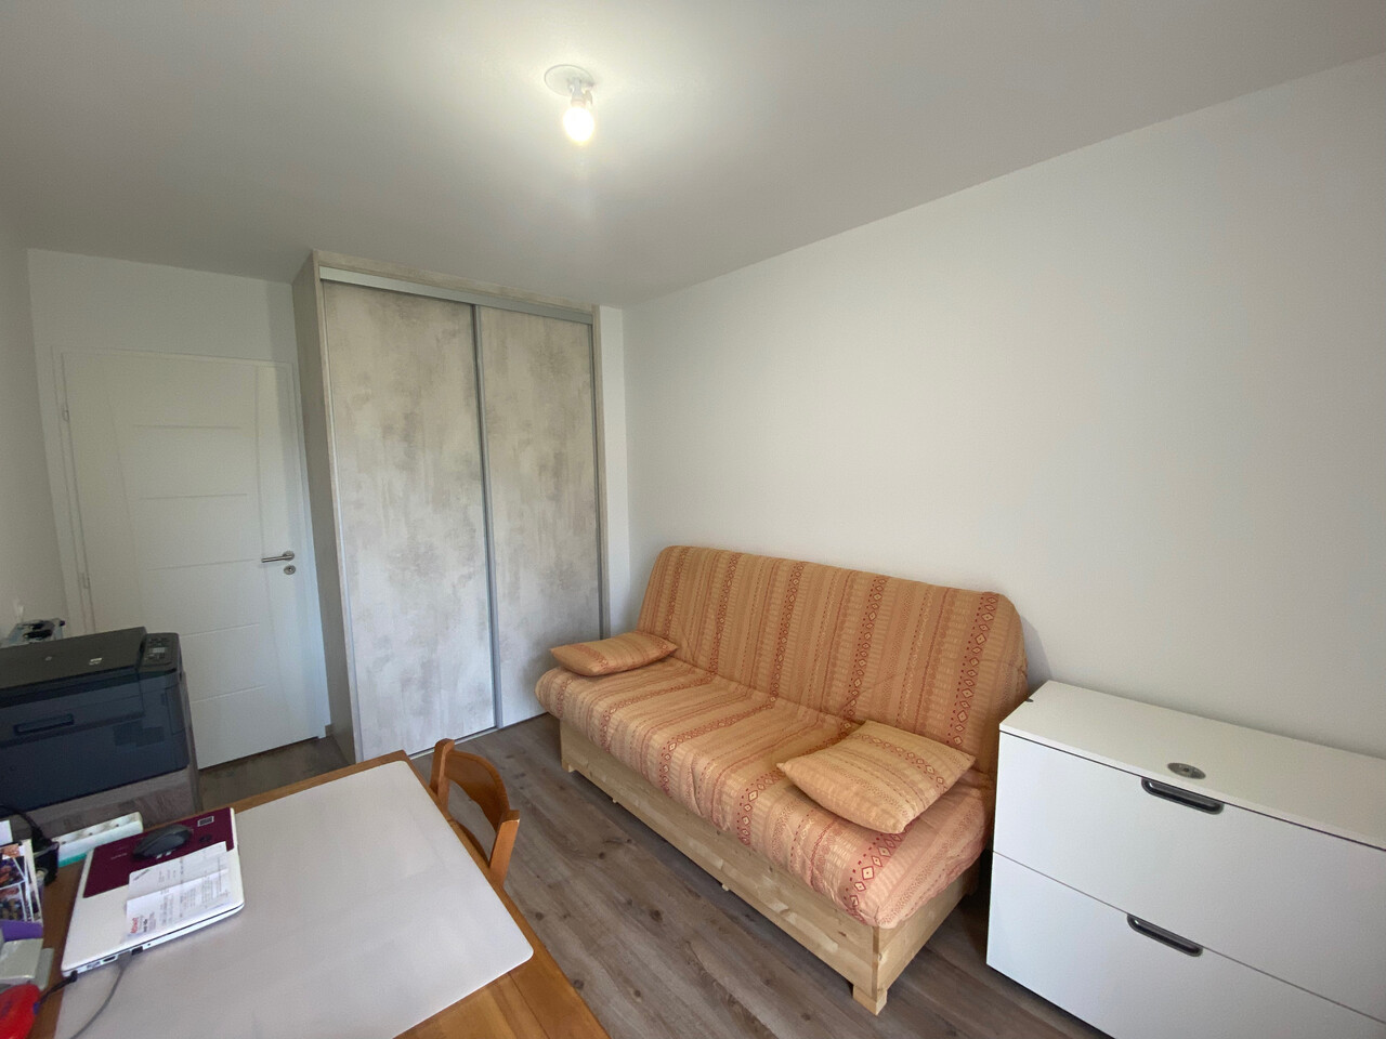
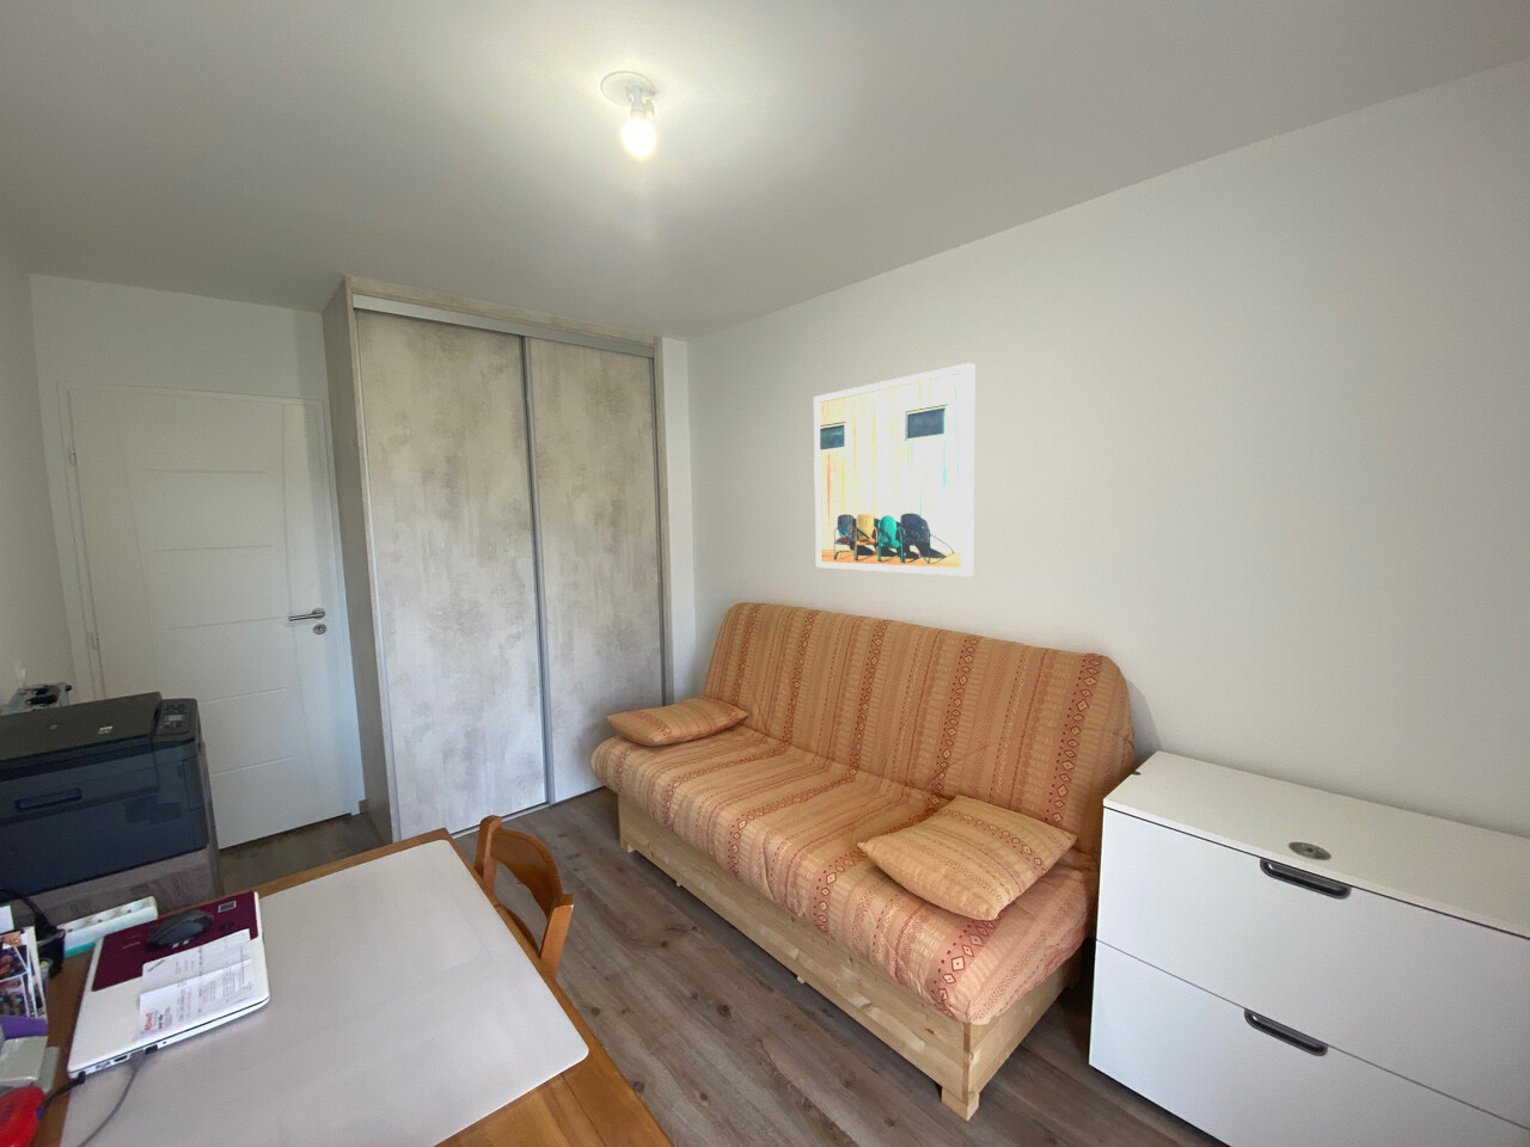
+ wall art [813,361,976,577]
